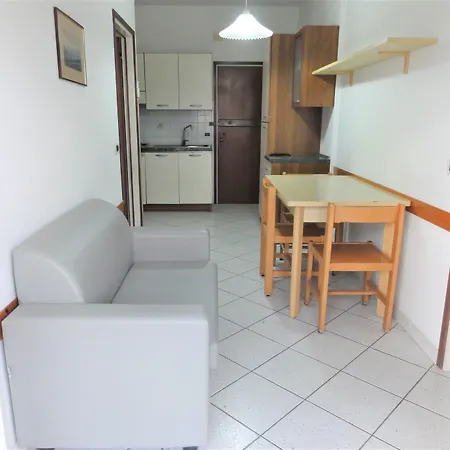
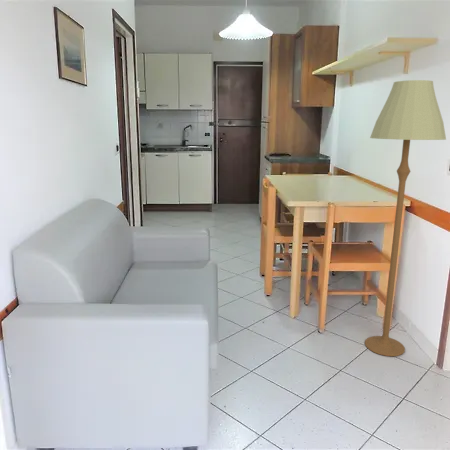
+ floor lamp [364,79,447,357]
